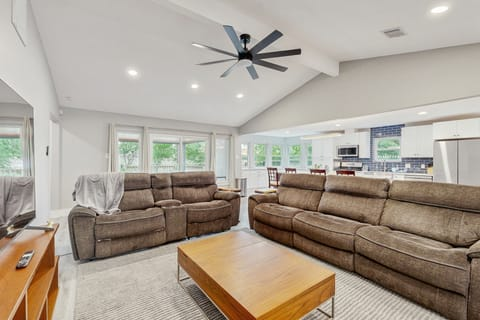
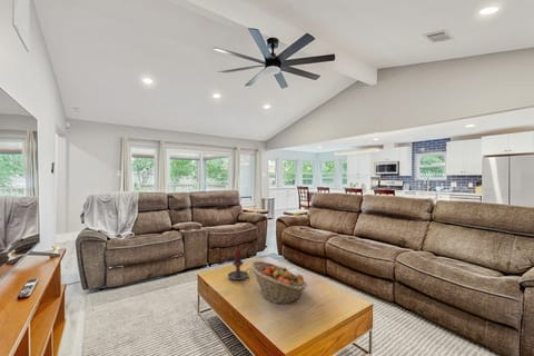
+ candle holder [227,247,254,281]
+ fruit basket [249,260,308,305]
